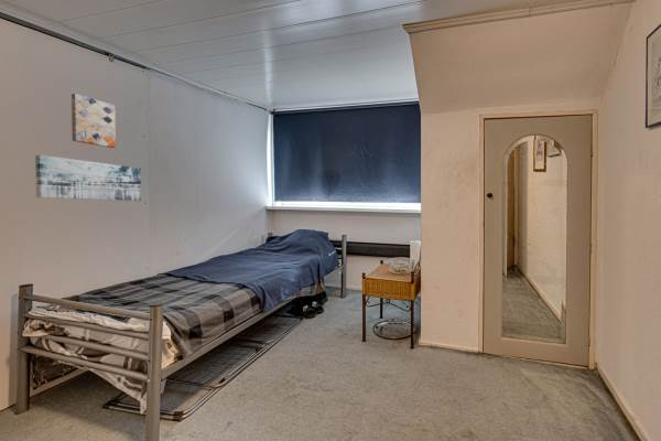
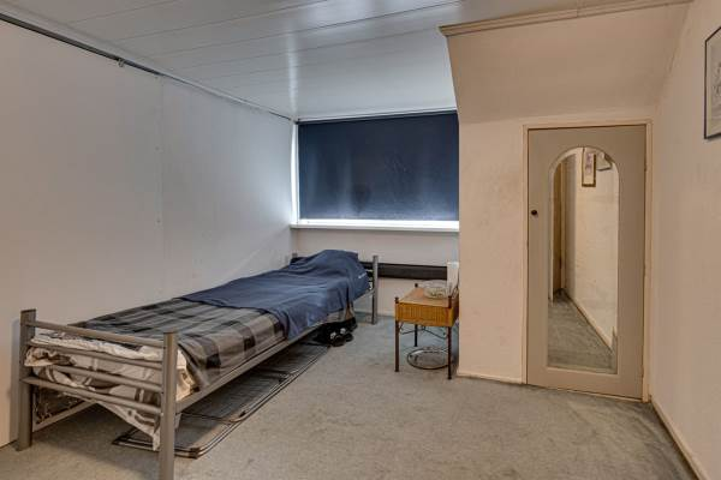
- wall art [71,93,117,149]
- wall art [34,154,142,202]
